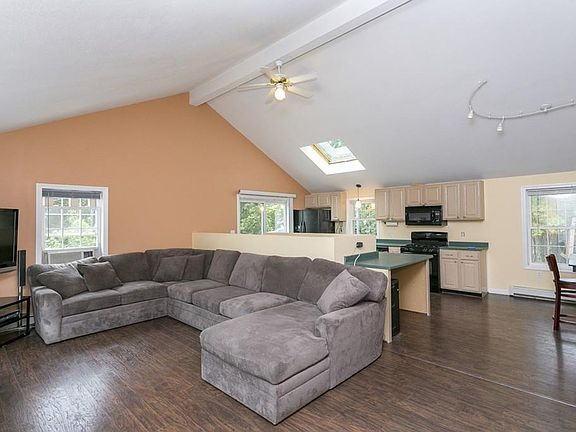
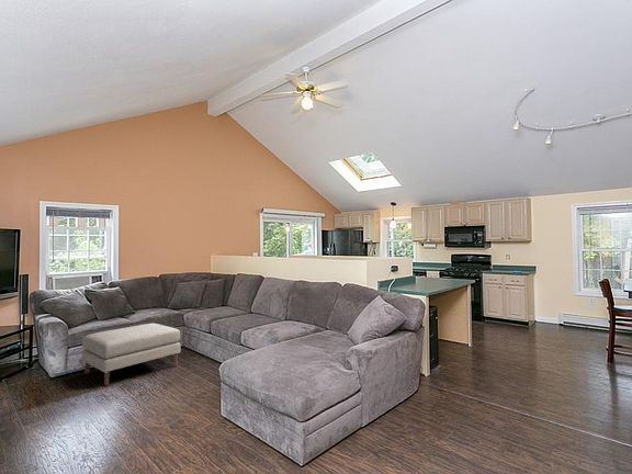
+ ottoman [81,323,182,386]
